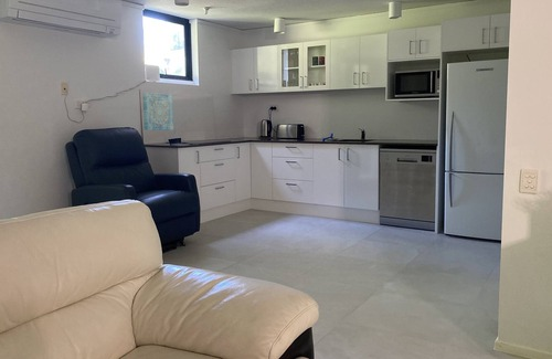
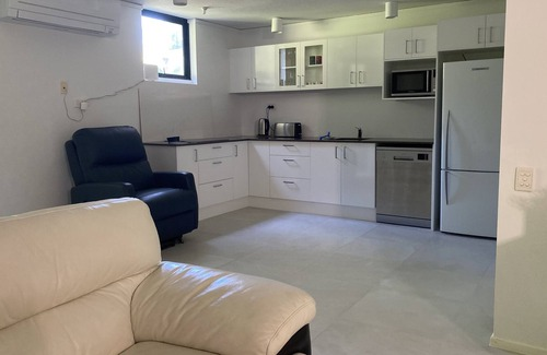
- wall art [141,92,174,131]
